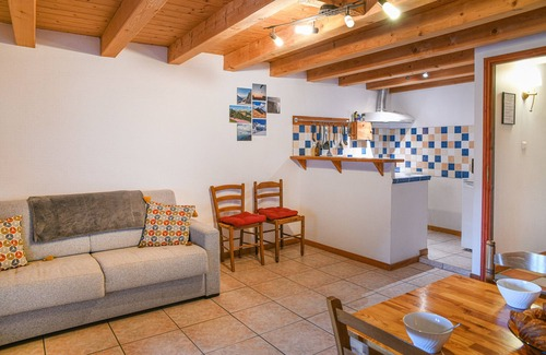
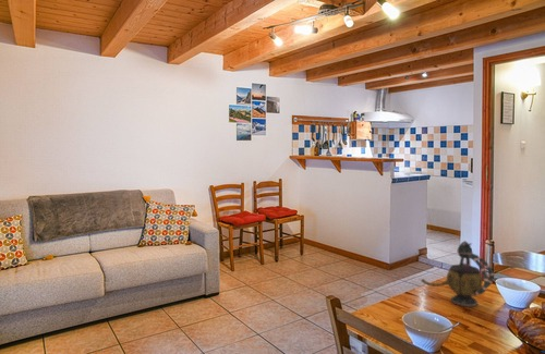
+ teapot [420,240,495,307]
